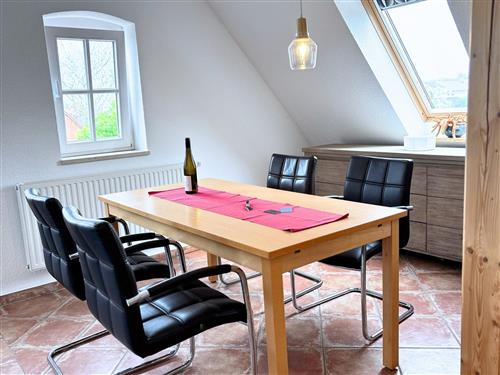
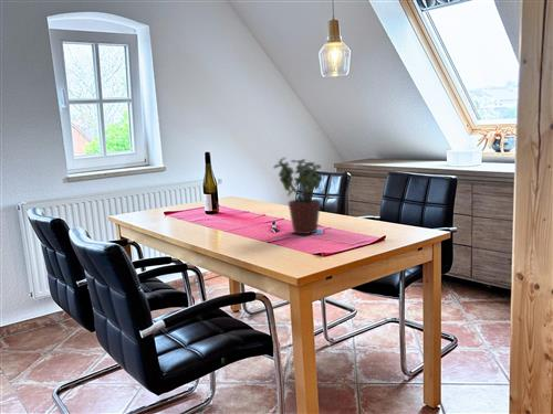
+ potted plant [272,157,323,235]
